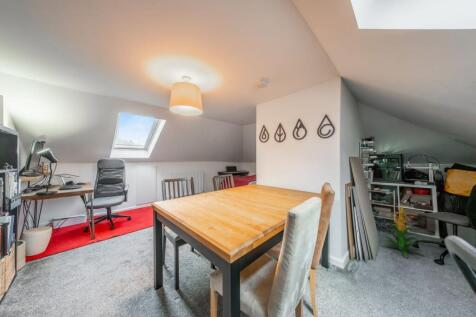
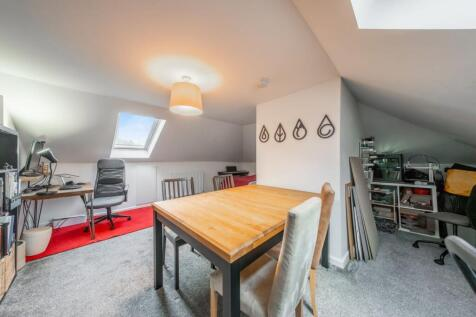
- indoor plant [381,206,426,259]
